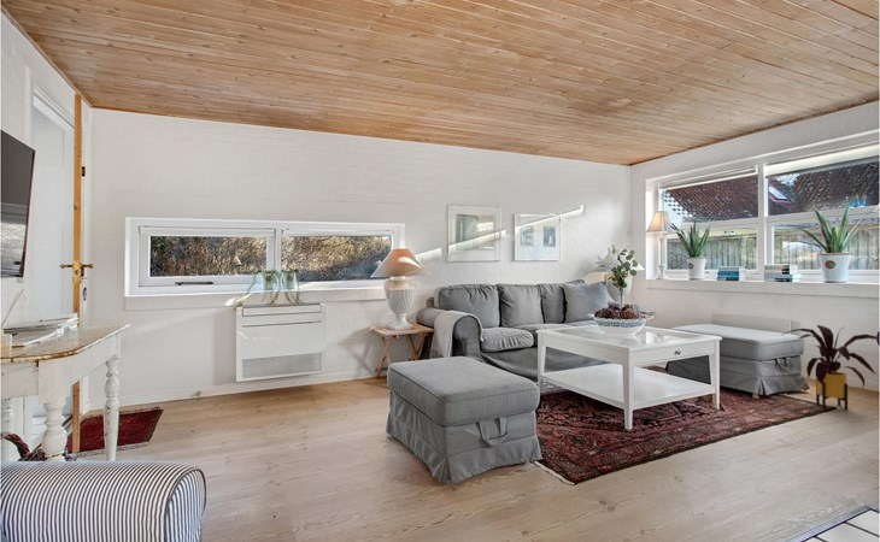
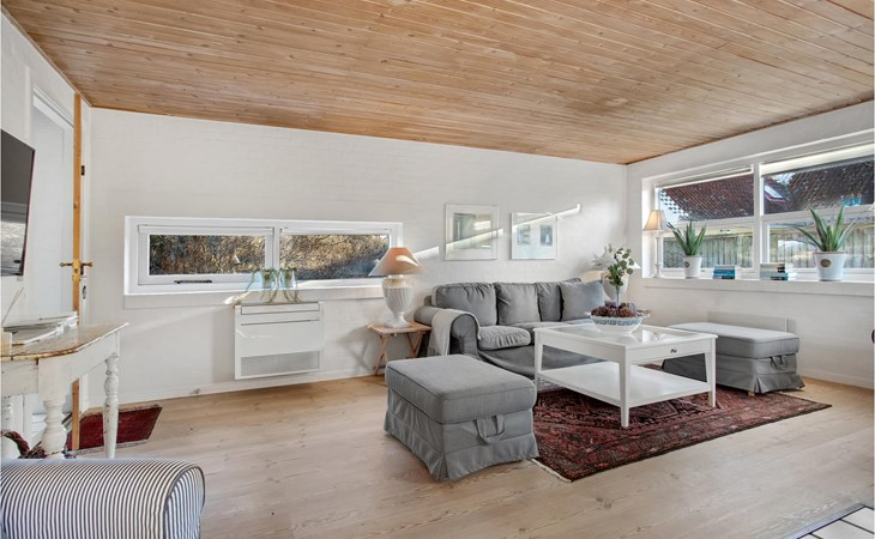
- house plant [781,324,878,412]
